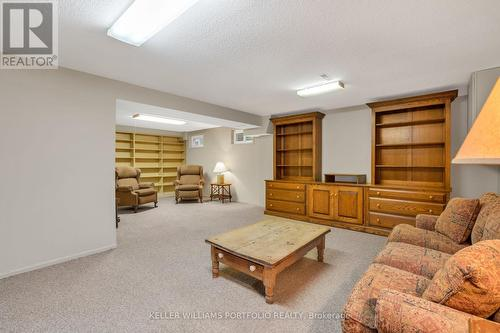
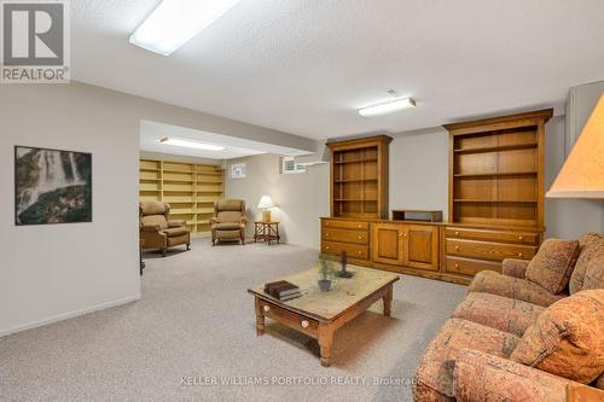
+ candle holder [335,249,358,279]
+ hardback book [262,279,302,302]
+ potted plant [312,250,343,292]
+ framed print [13,144,93,227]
